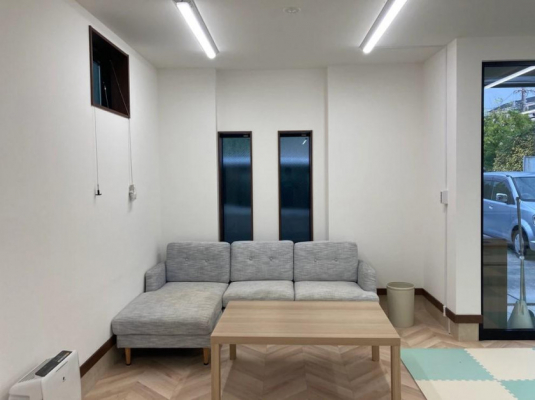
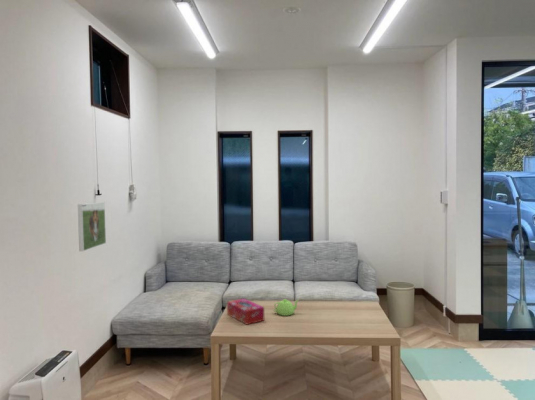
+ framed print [77,201,107,252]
+ tissue box [226,298,265,326]
+ teapot [273,298,299,317]
